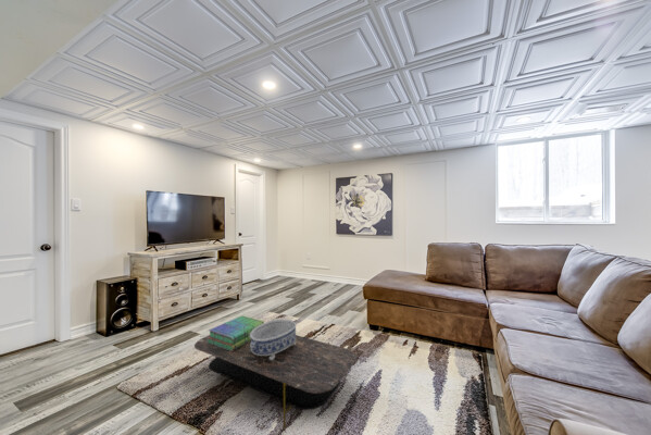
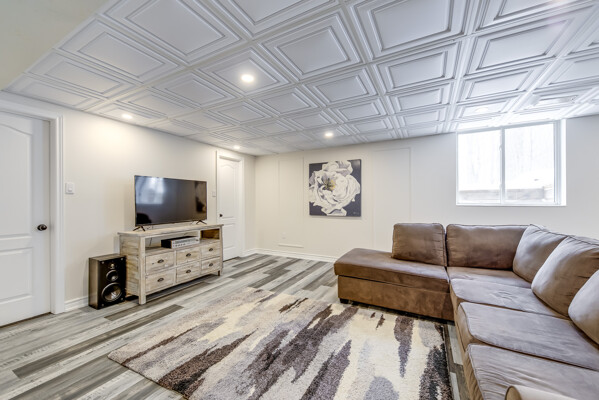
- decorative bowl [250,319,298,360]
- coffee table [193,334,358,431]
- stack of books [206,314,265,351]
